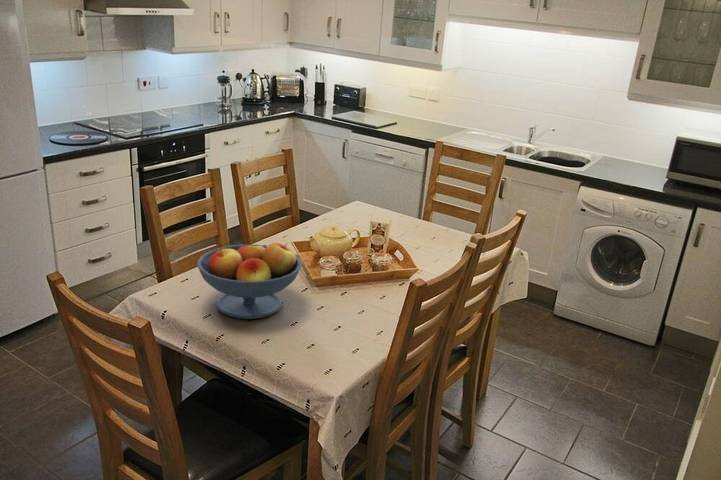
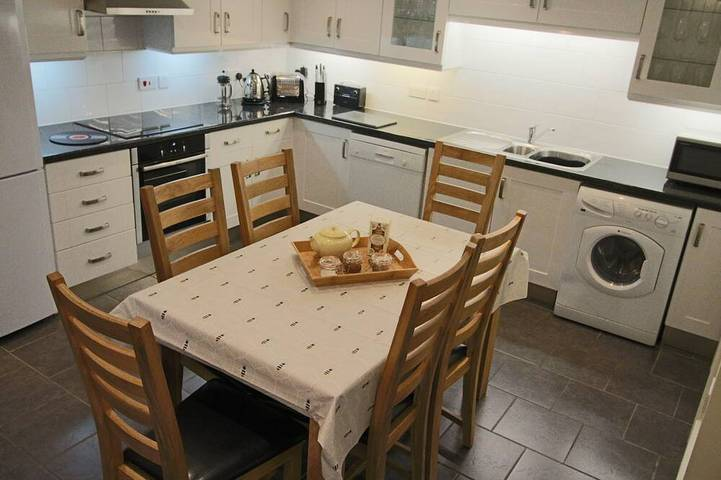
- fruit bowl [196,240,302,320]
